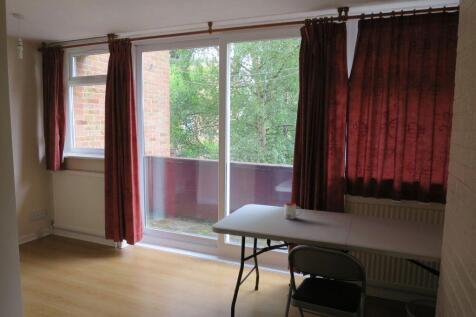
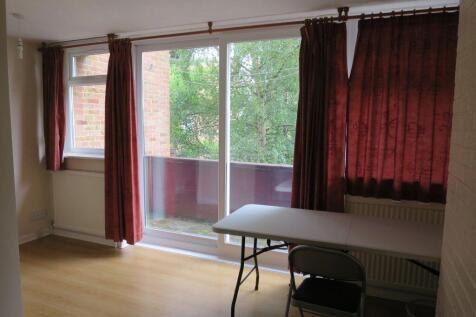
- mug [283,202,302,220]
